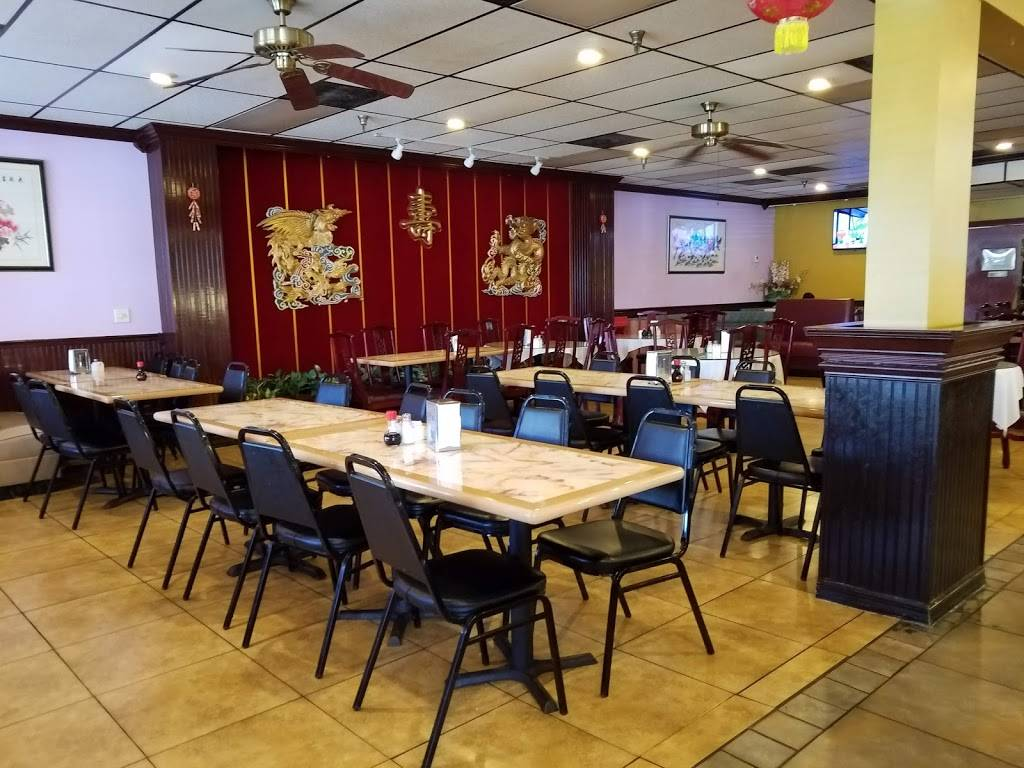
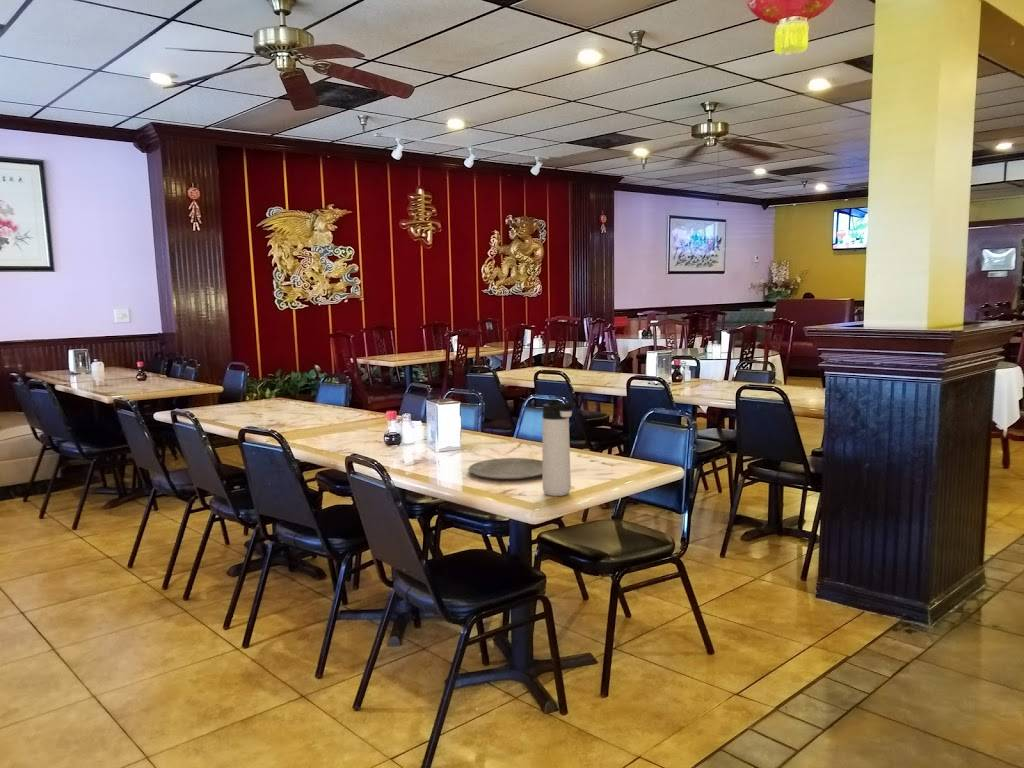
+ plate [468,457,543,480]
+ thermos bottle [541,398,576,497]
